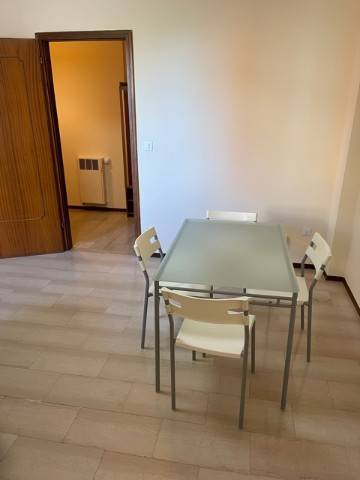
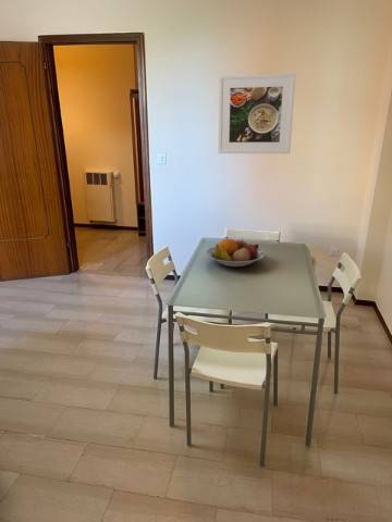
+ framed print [218,73,296,154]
+ fruit bowl [205,238,266,268]
